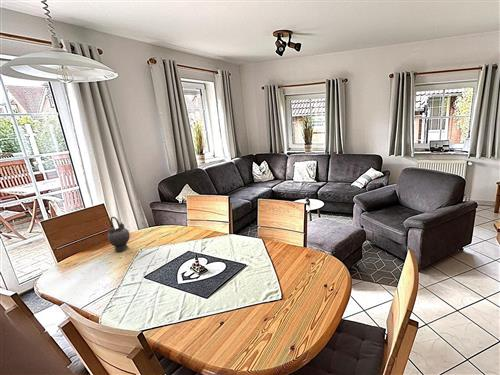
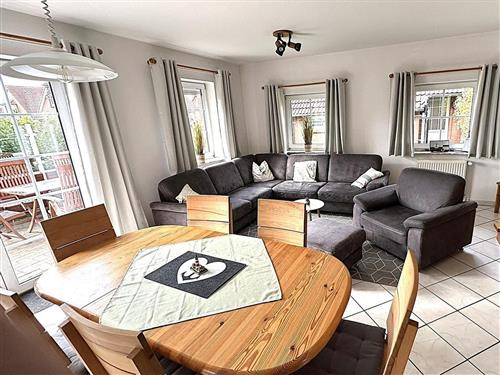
- teapot [107,216,131,252]
